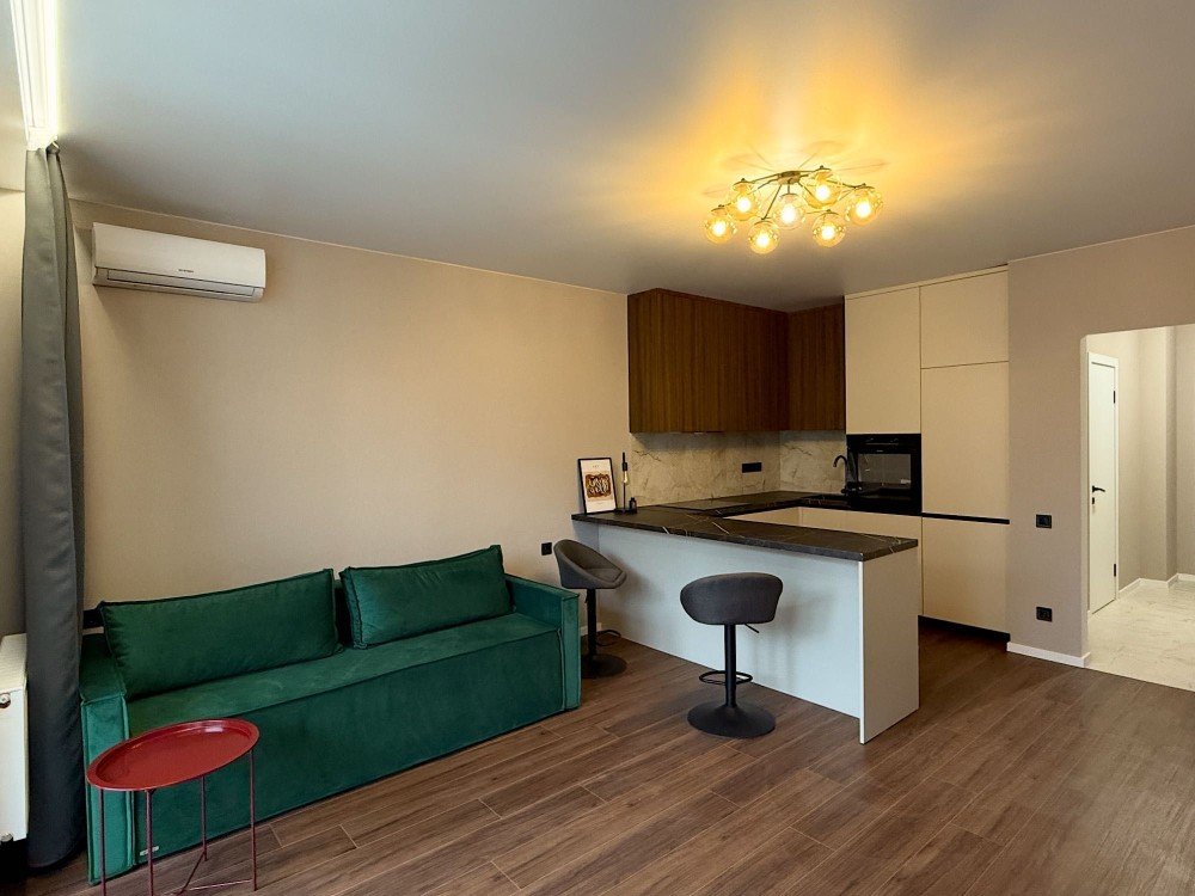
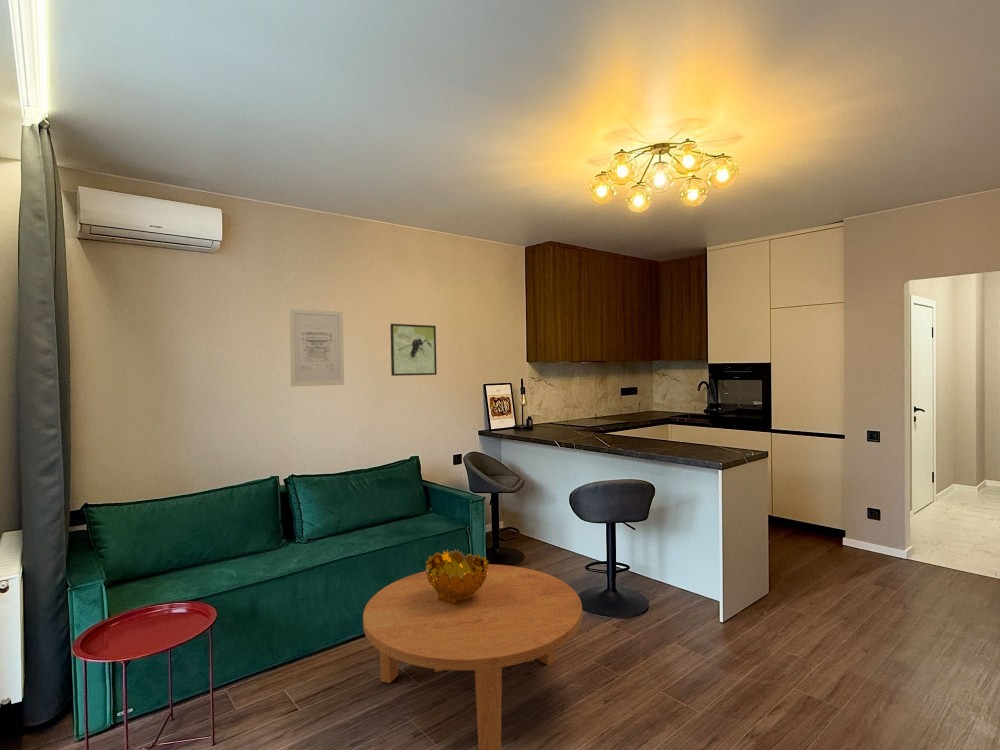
+ coffee table [362,563,583,750]
+ wall art [288,308,345,387]
+ decorative bowl [425,548,489,605]
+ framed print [389,323,438,377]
